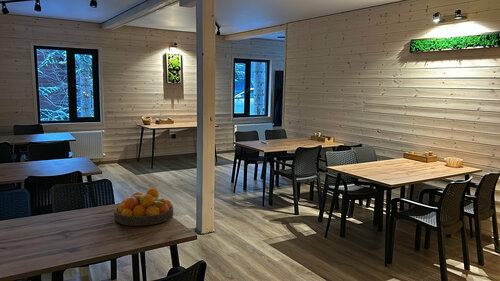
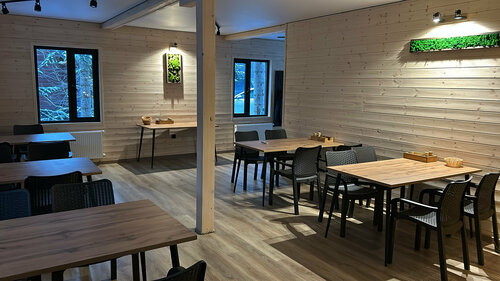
- fruit bowl [113,187,175,227]
